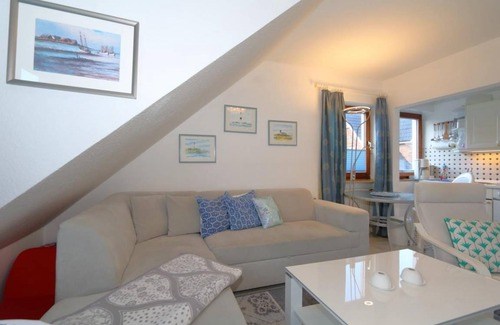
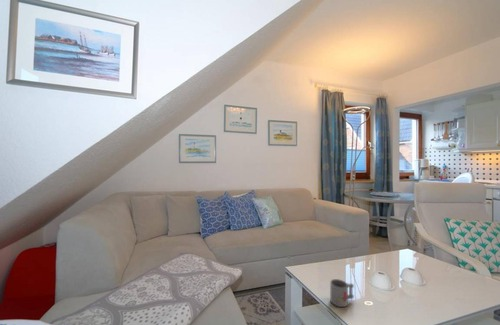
+ mug [329,278,355,308]
